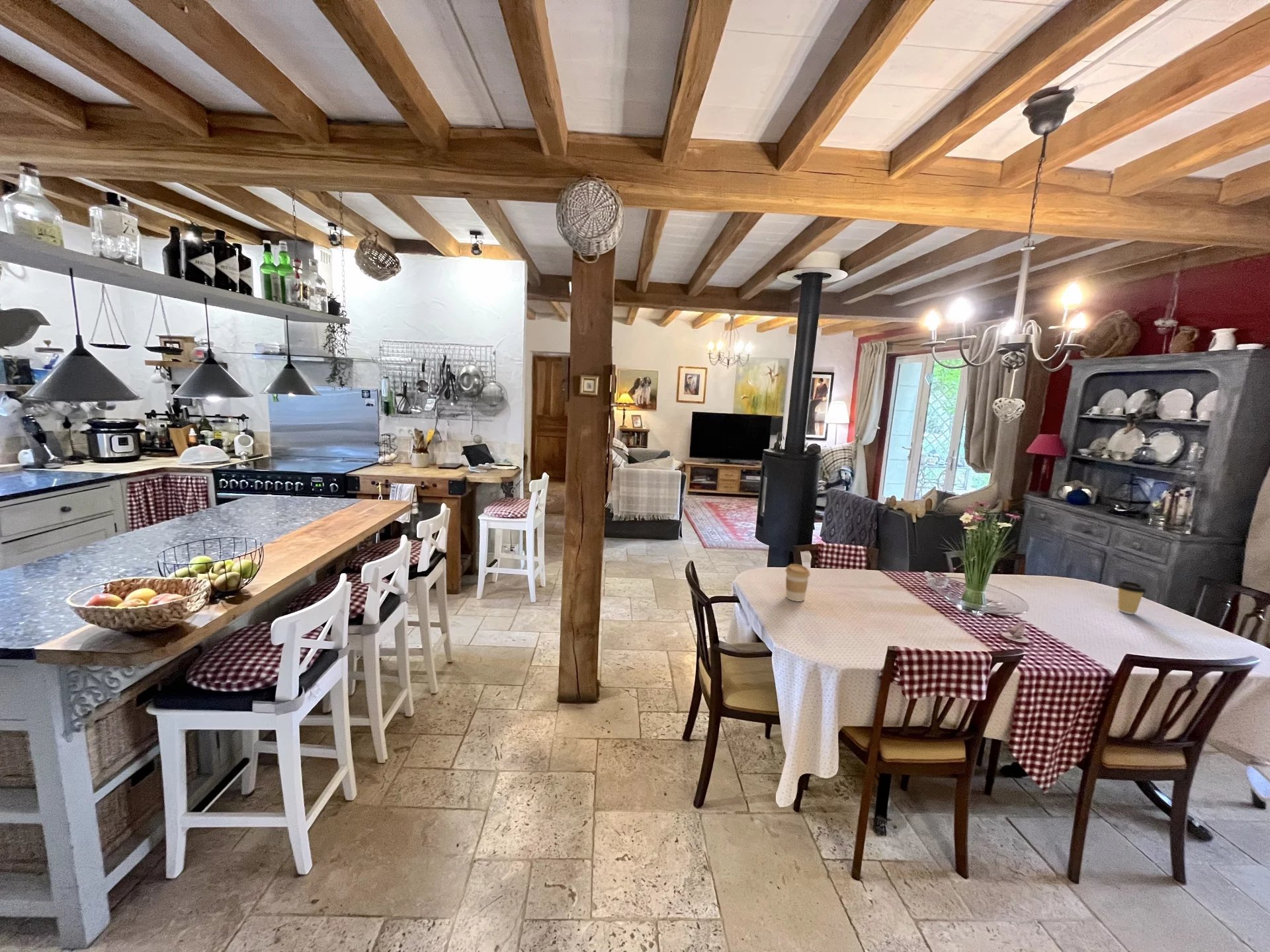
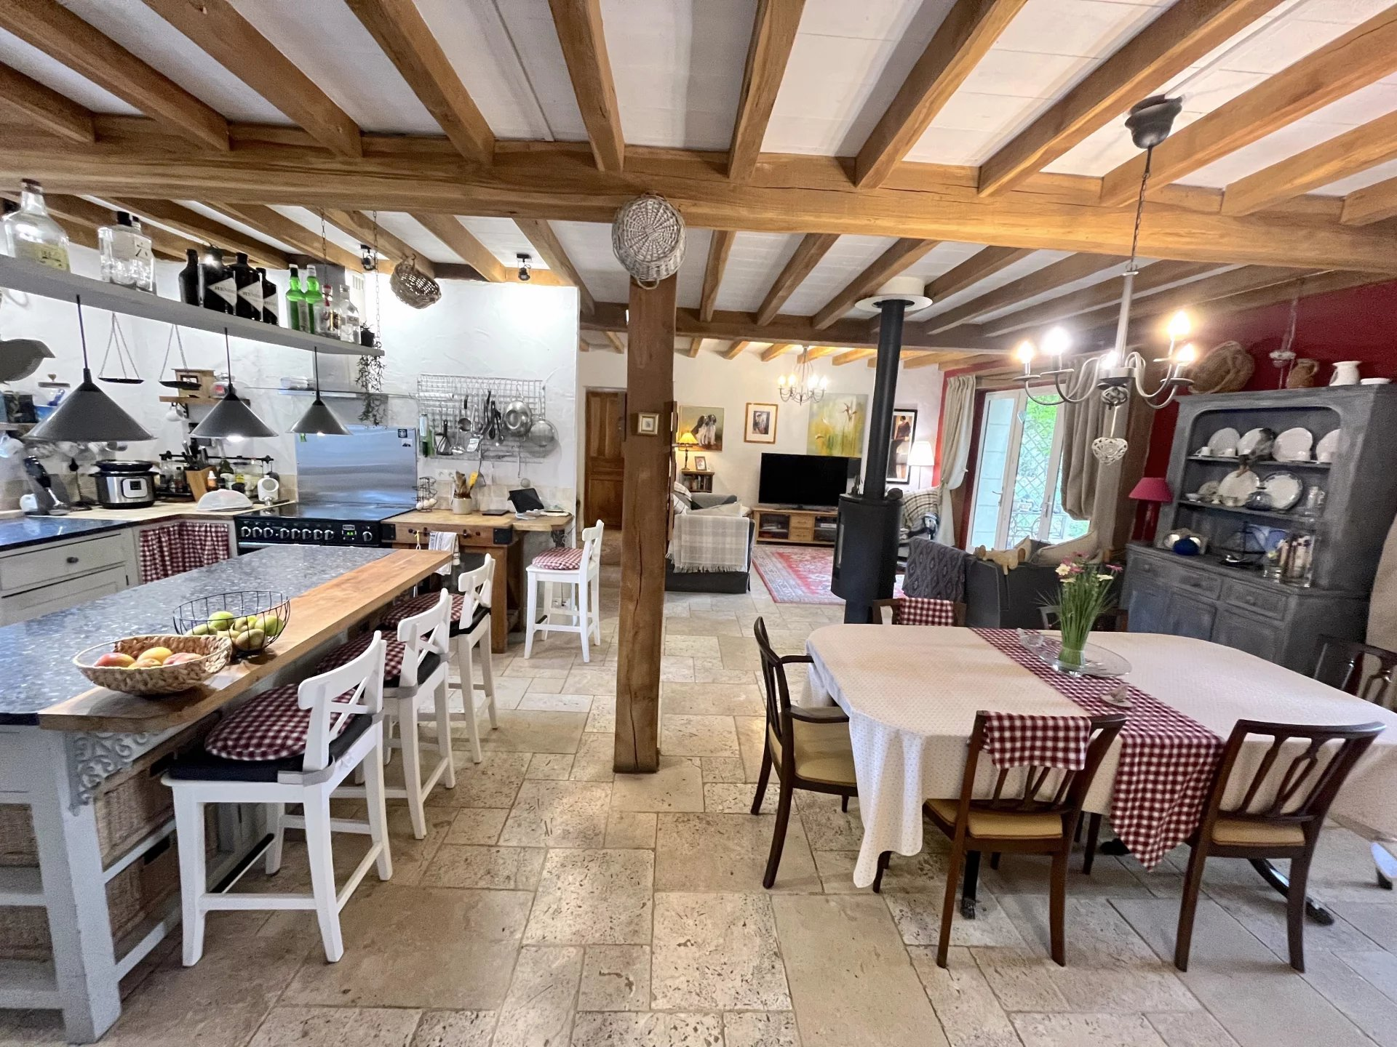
- coffee cup [784,563,811,602]
- coffee cup [1116,580,1147,615]
